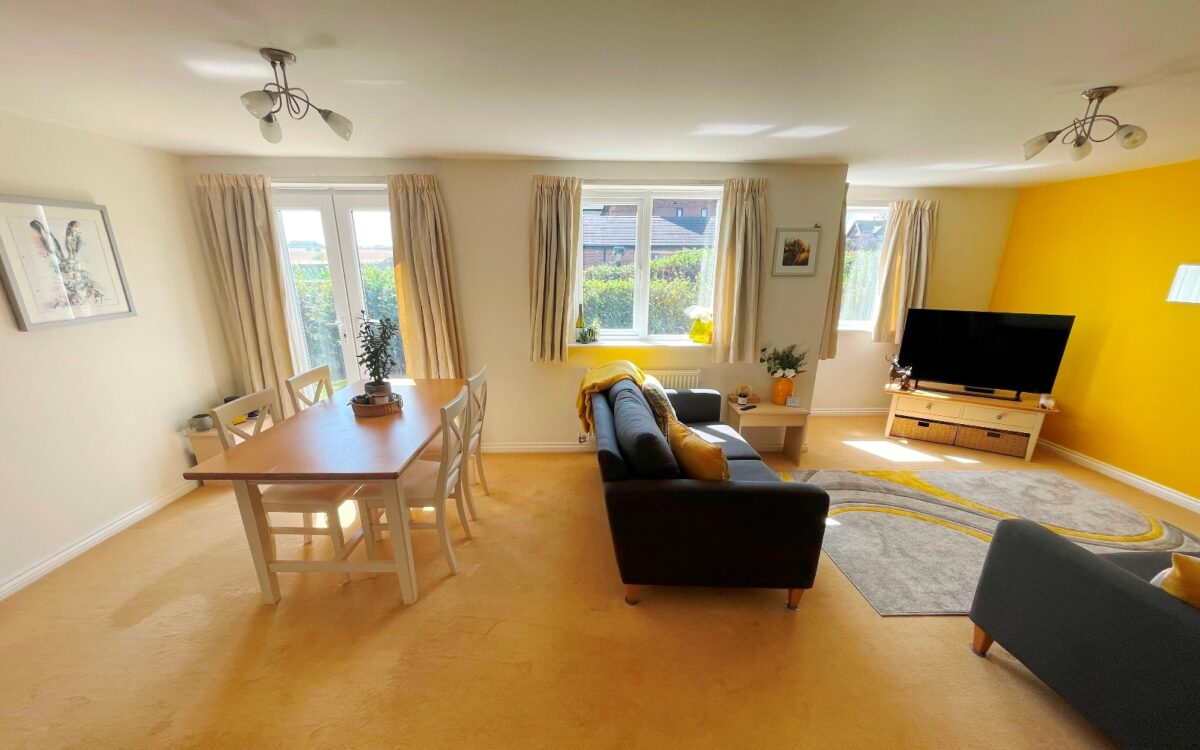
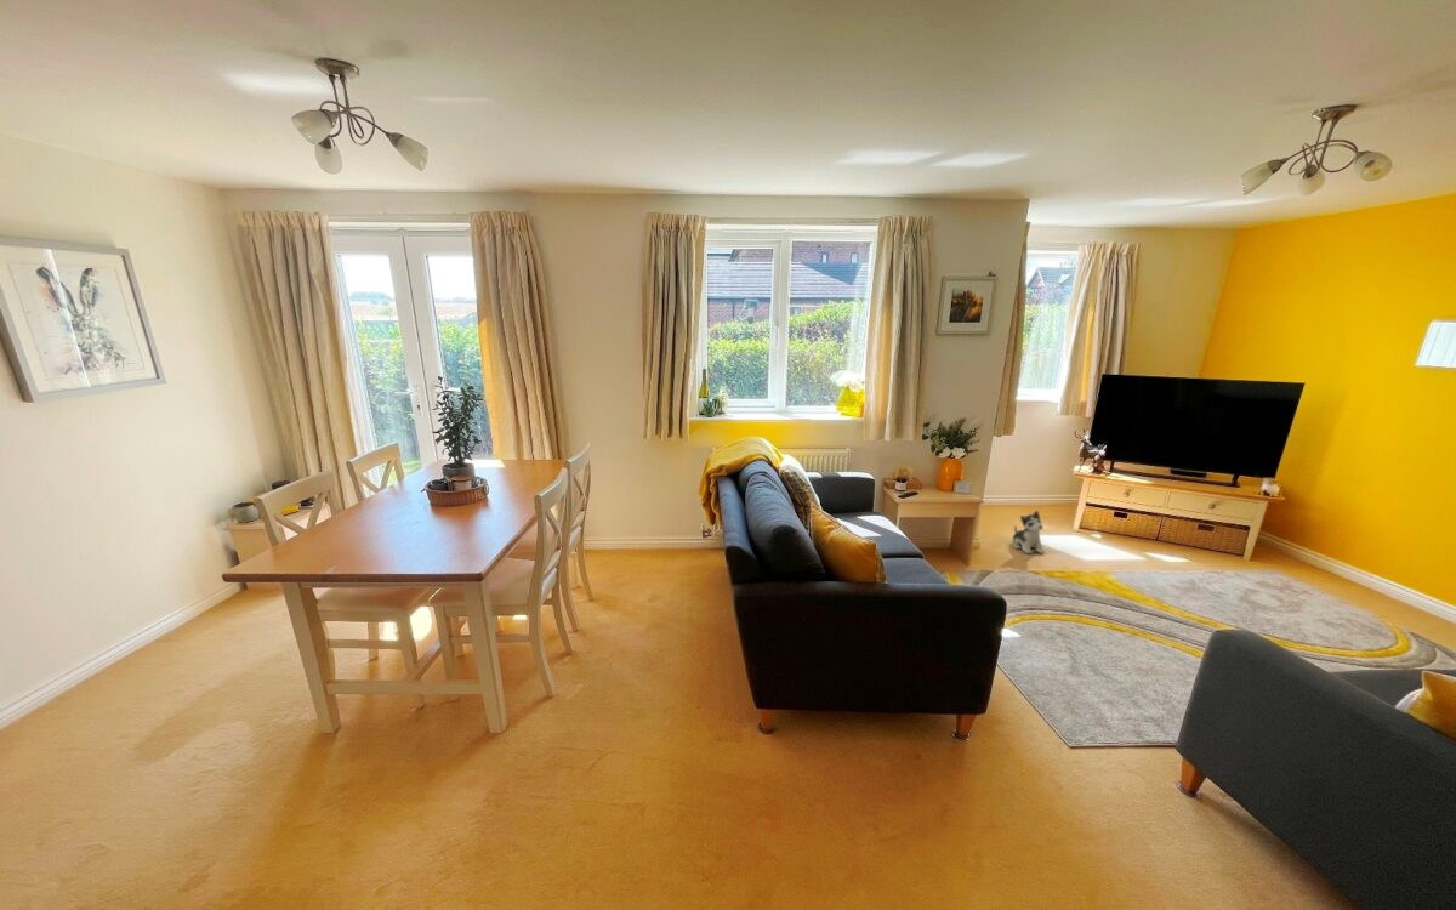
+ plush toy [1011,510,1046,554]
